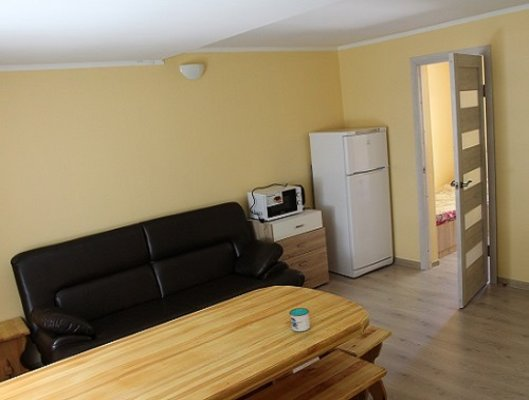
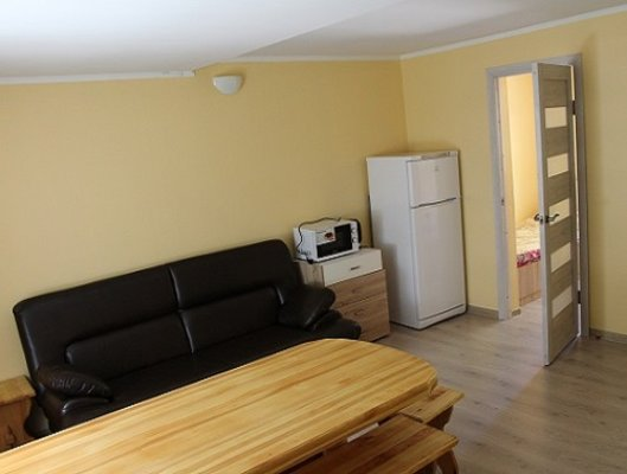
- mug [288,307,311,332]
